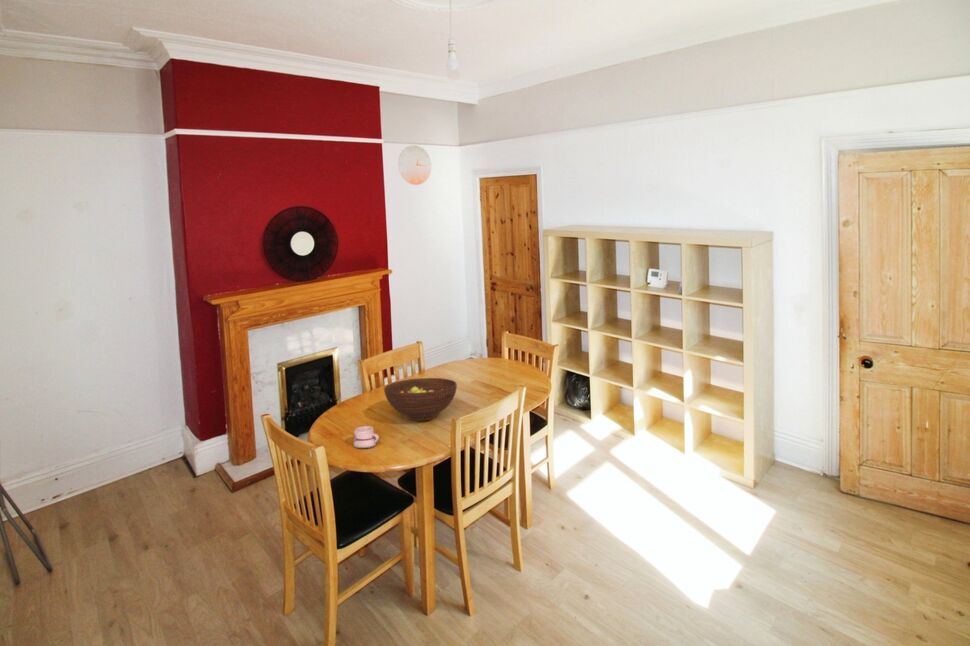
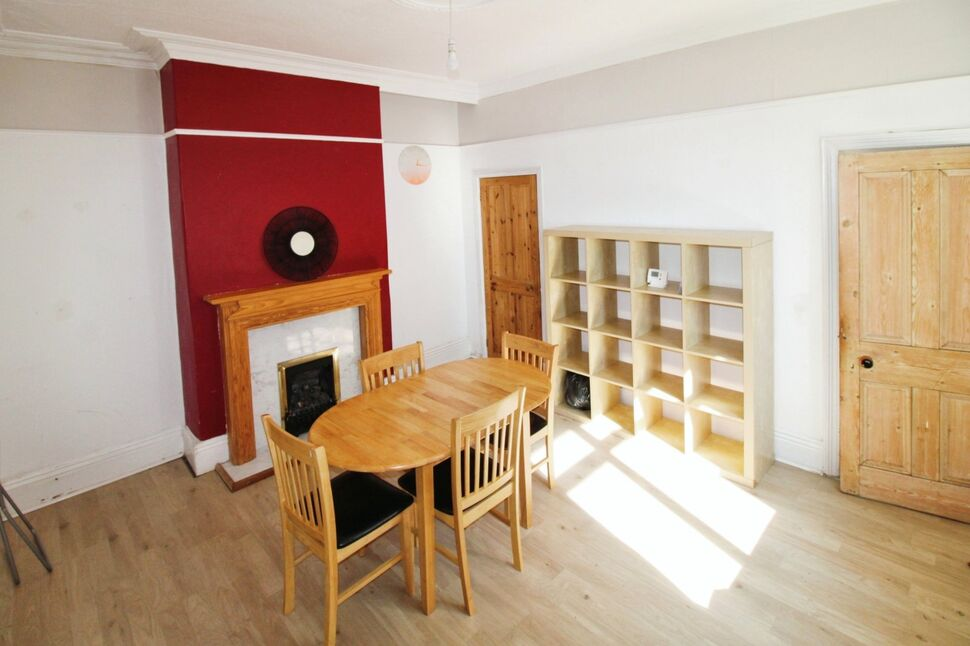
- mug [353,425,380,449]
- fruit bowl [383,377,458,422]
